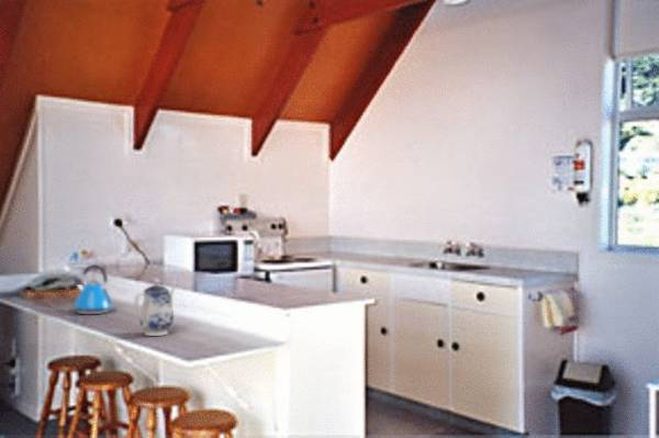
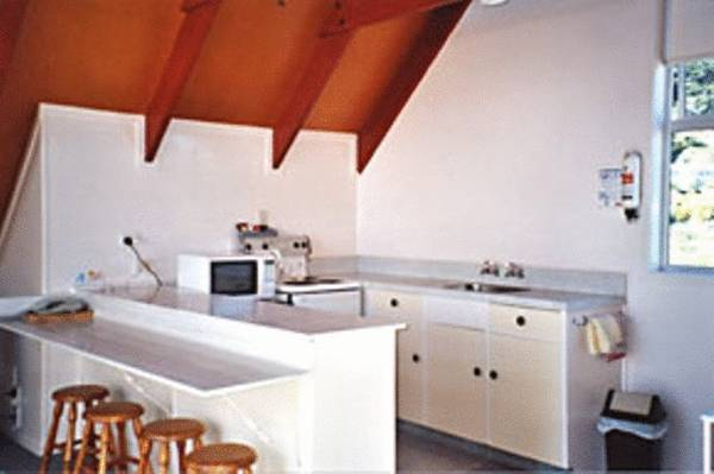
- kettle [72,263,115,315]
- teapot [133,277,177,337]
